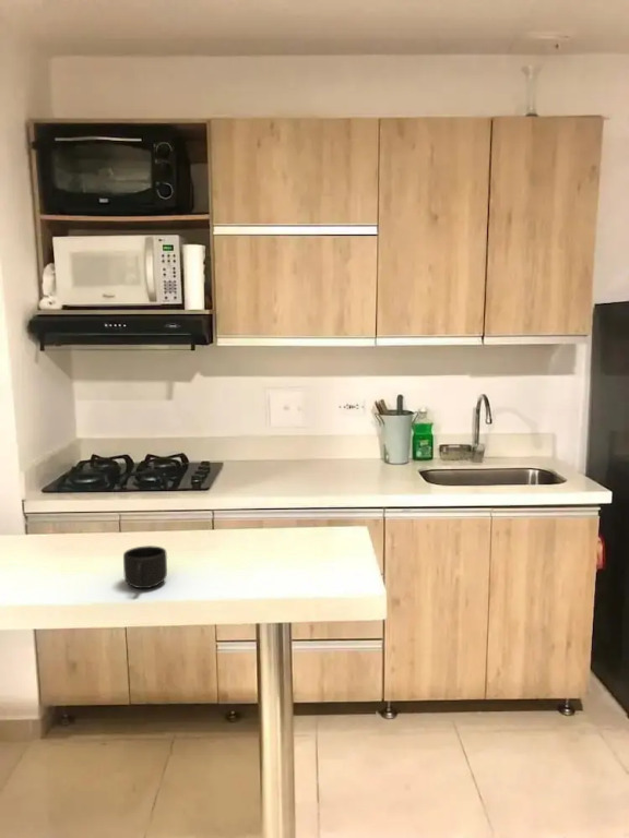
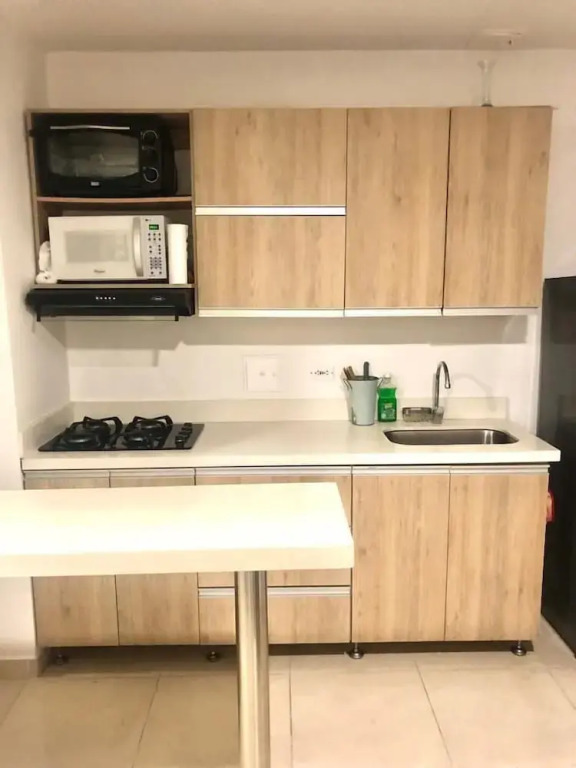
- mug [122,544,168,589]
